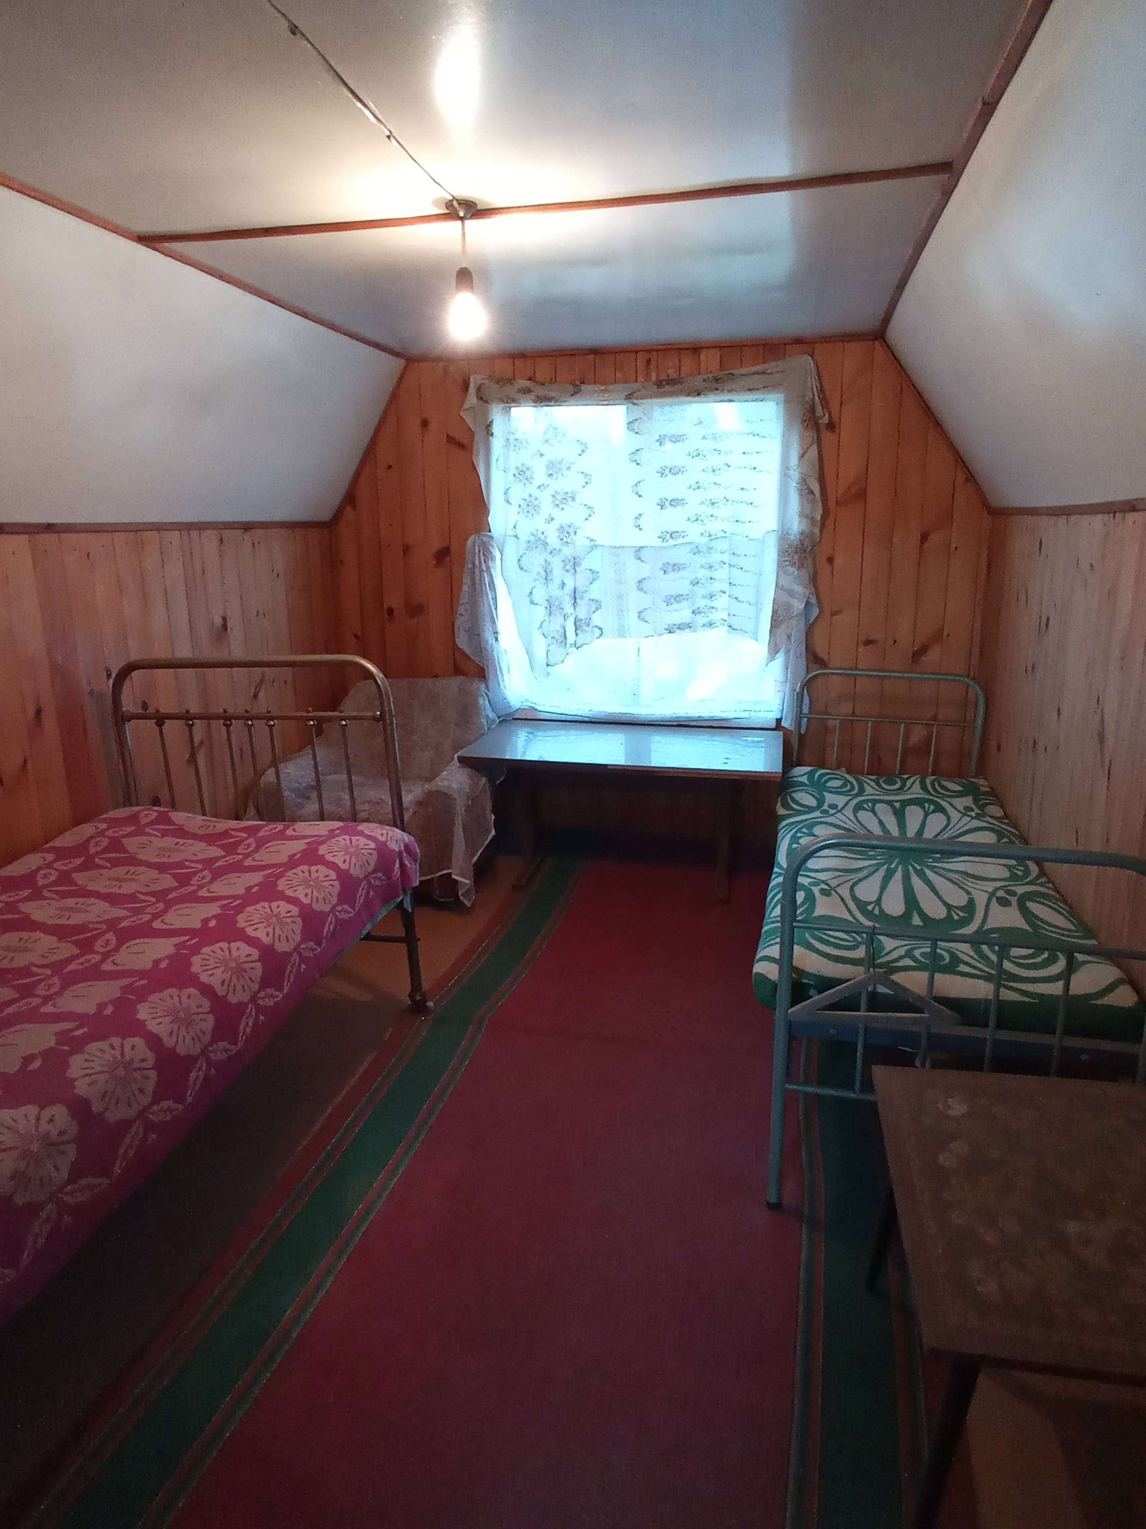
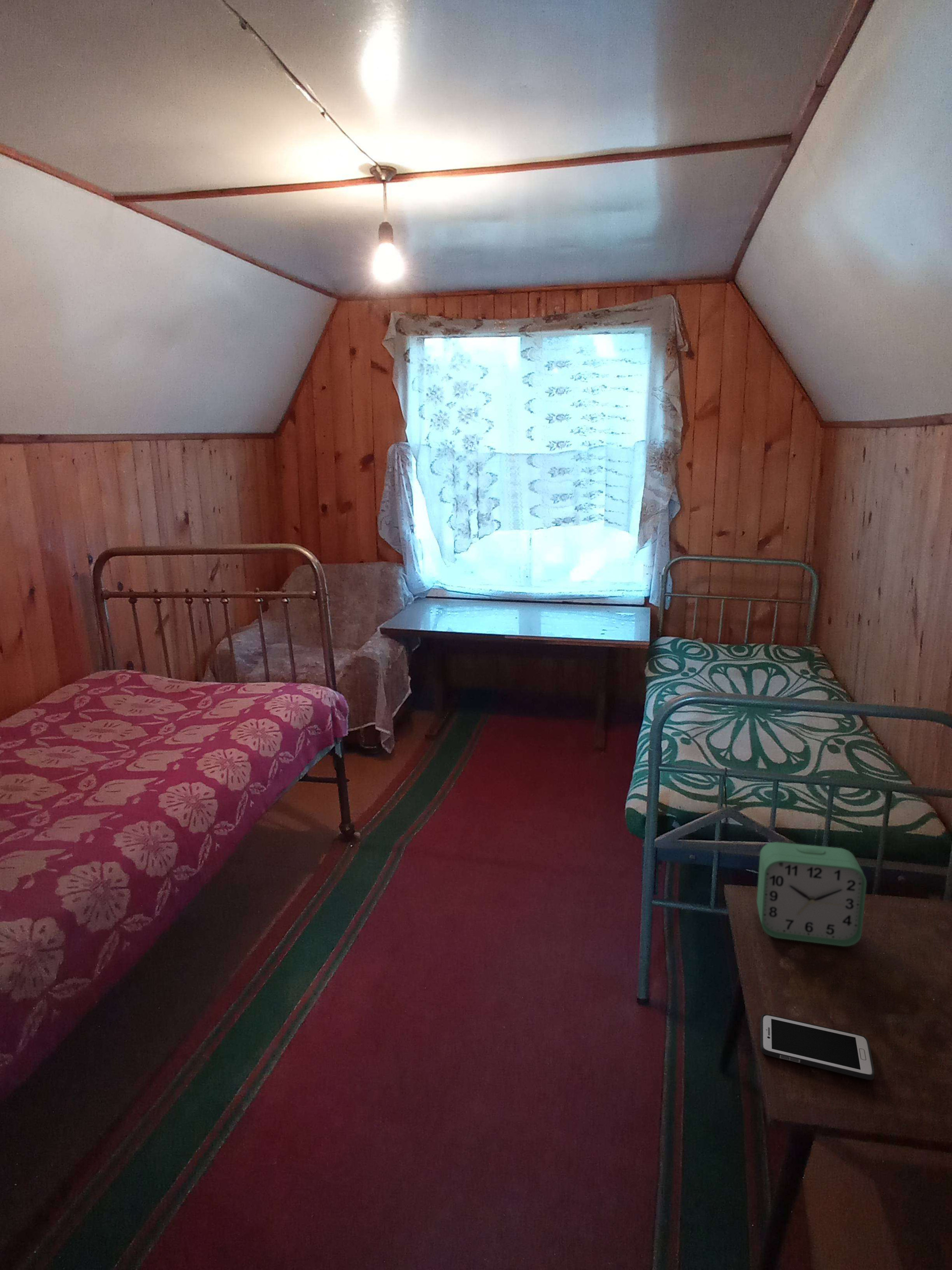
+ cell phone [760,1014,875,1080]
+ alarm clock [756,841,867,947]
